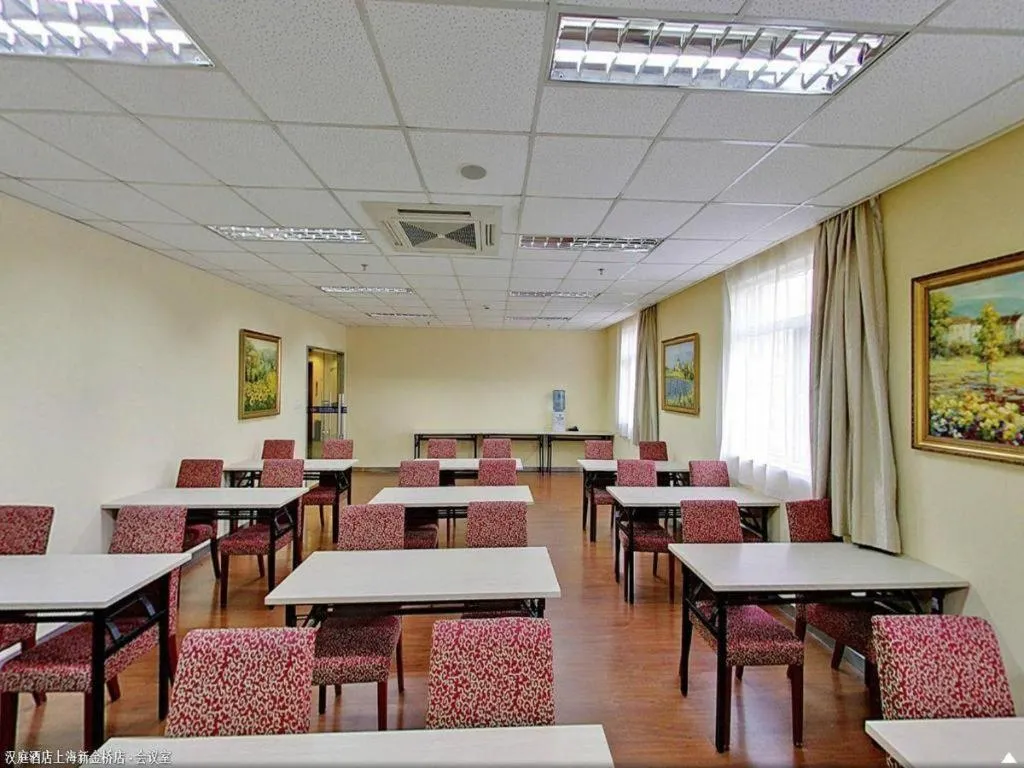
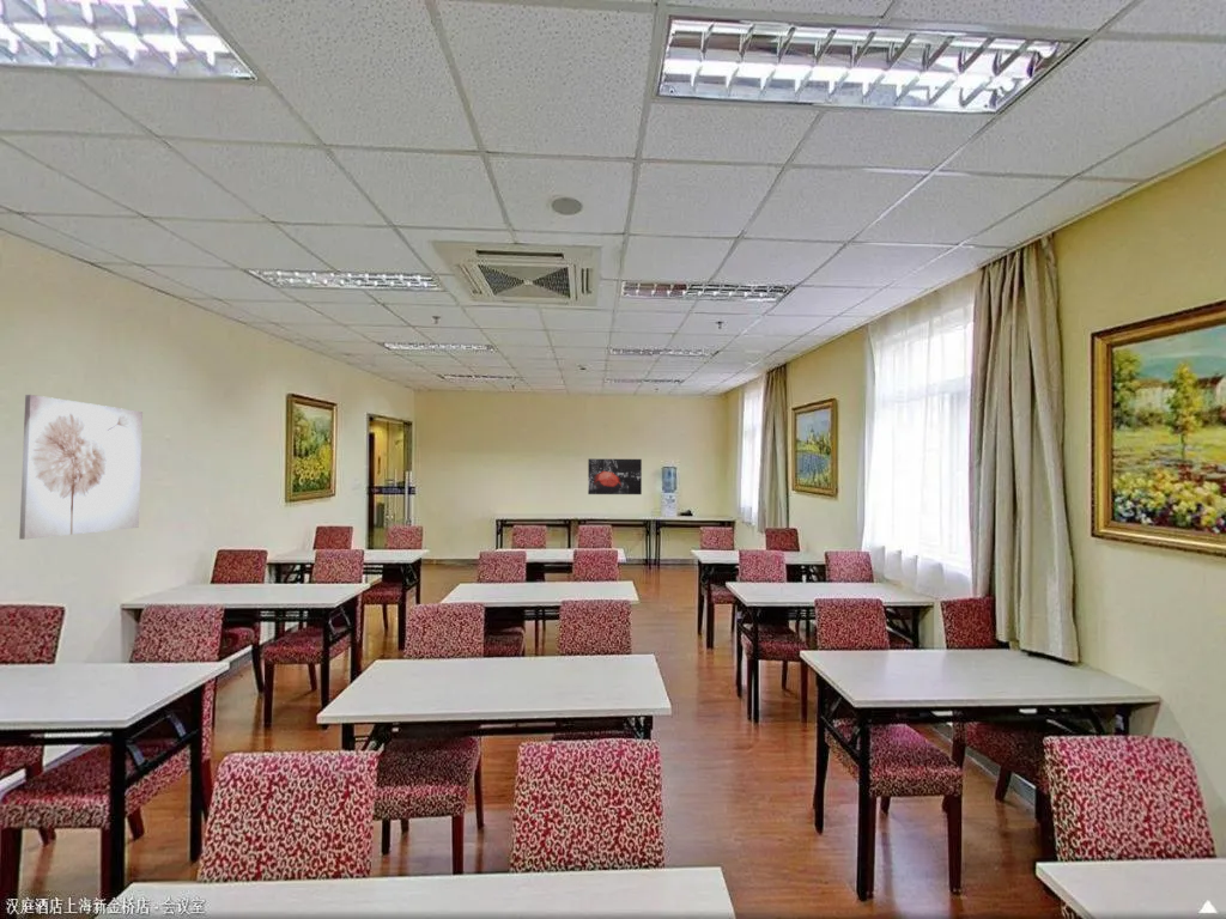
+ wall art [18,394,144,541]
+ wall art [587,458,643,495]
